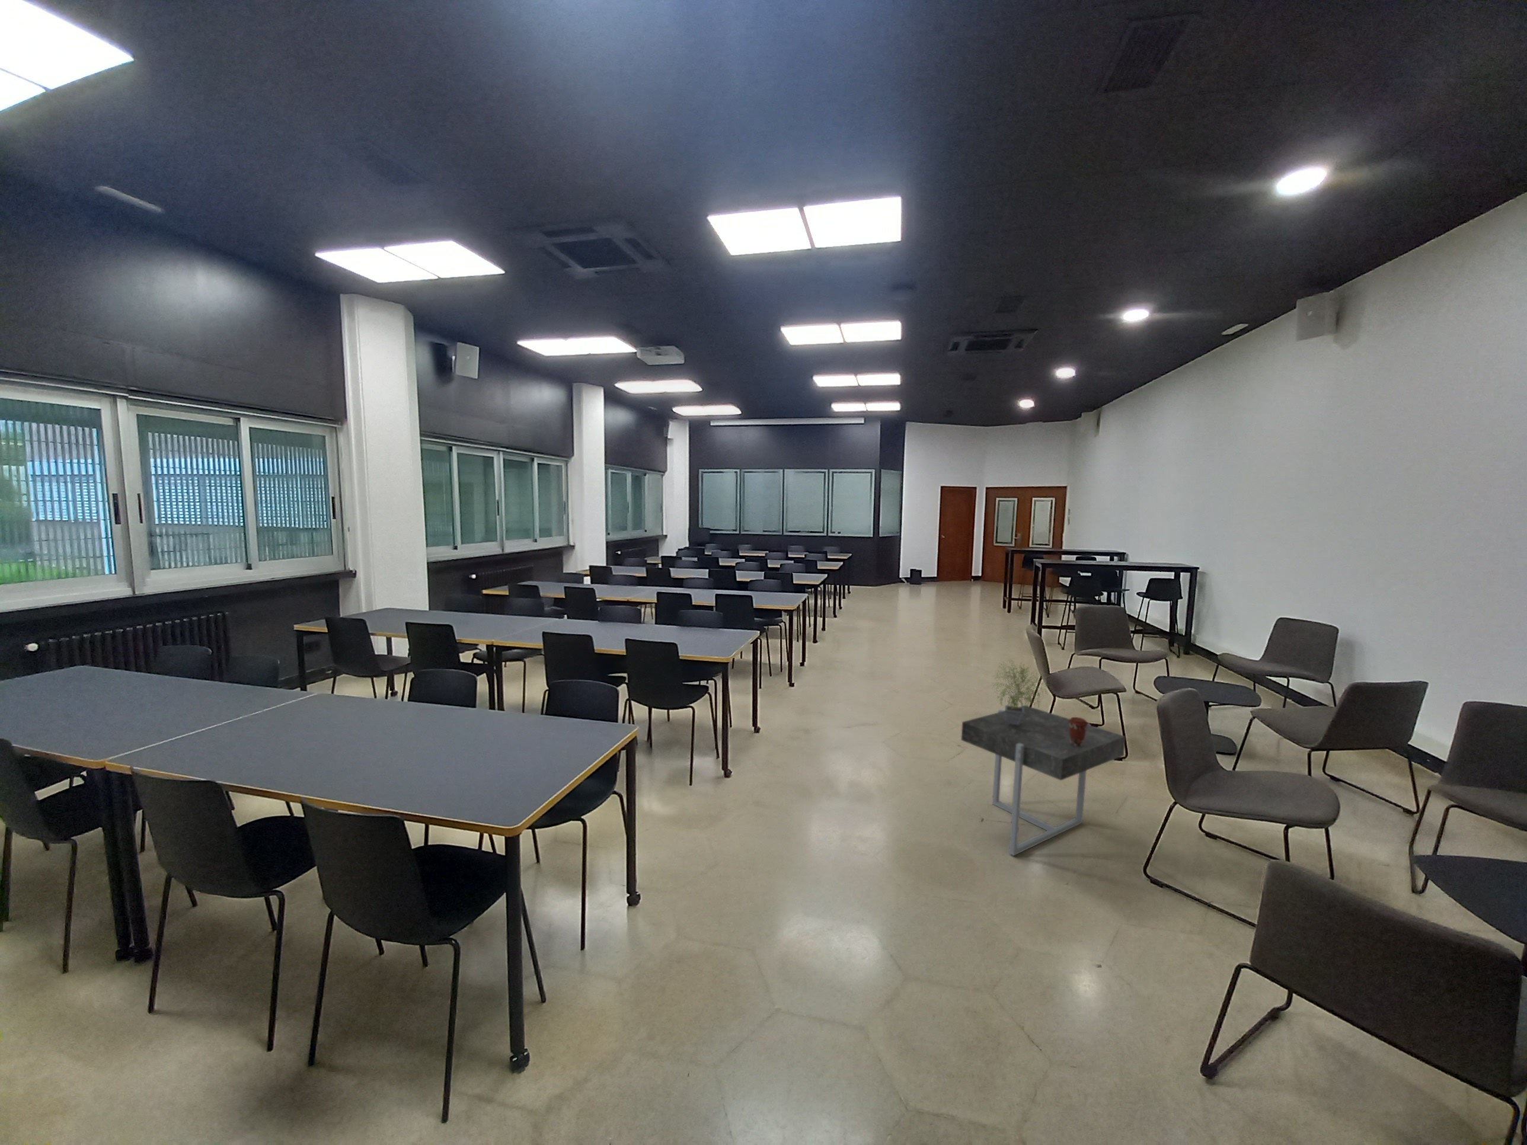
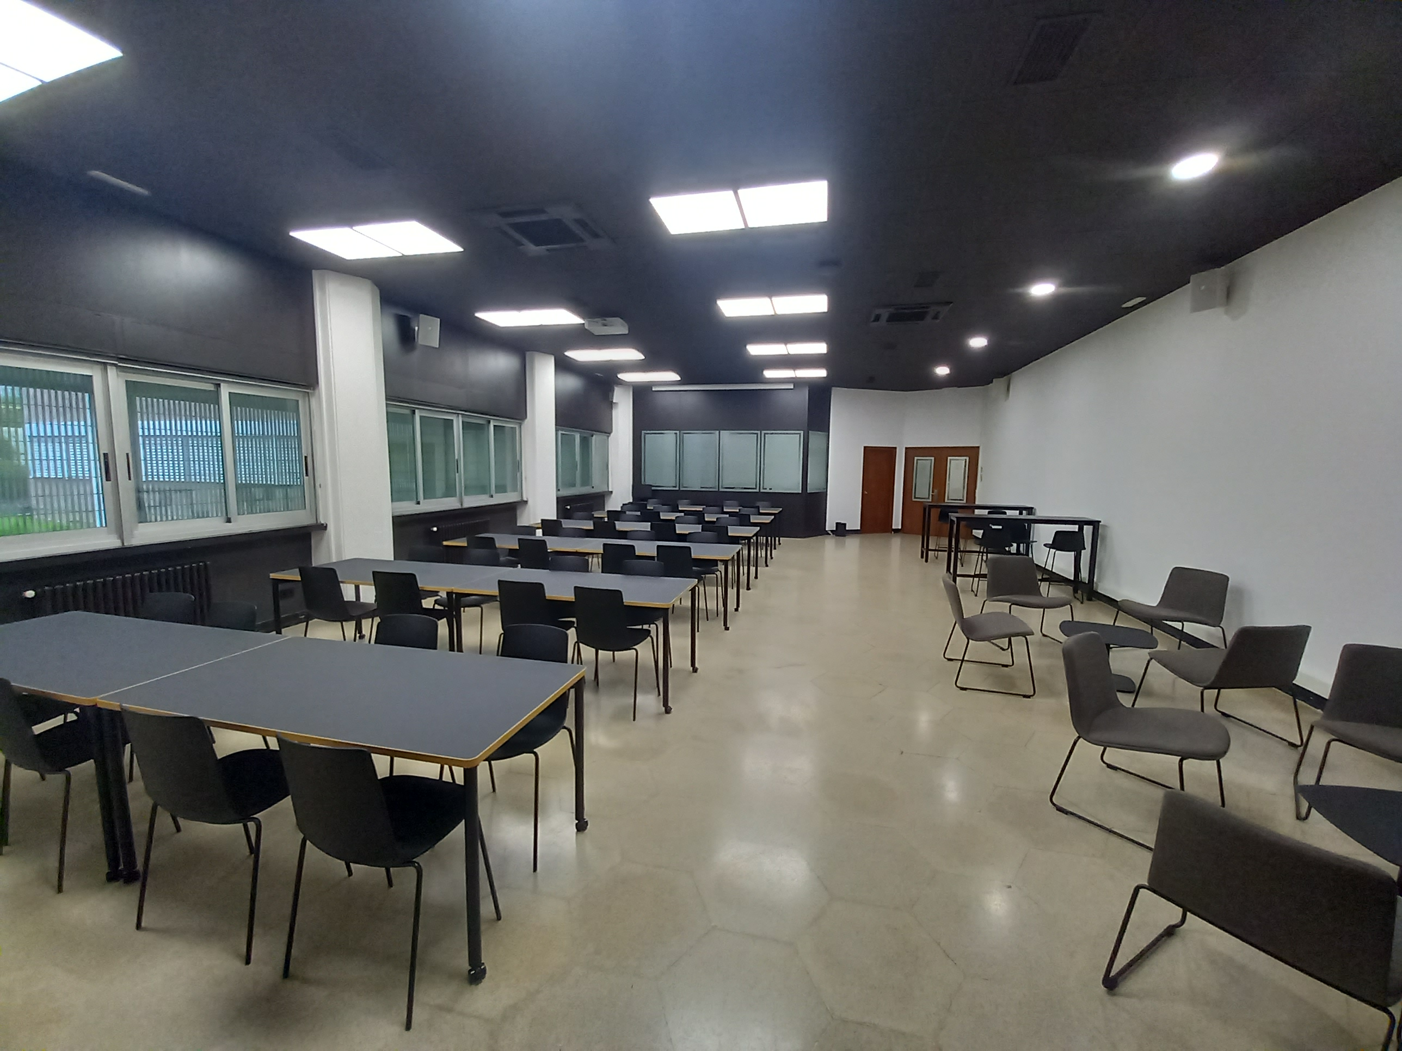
- coffee cup [1068,717,1088,746]
- side table [961,705,1125,856]
- potted plant [991,658,1053,725]
